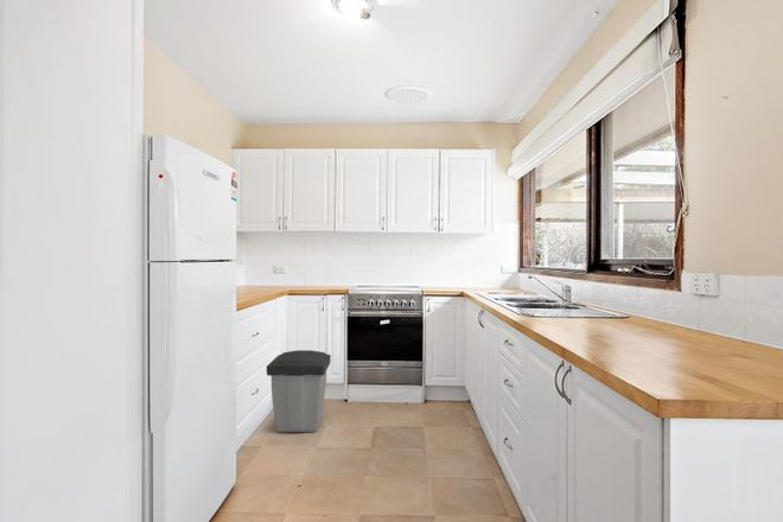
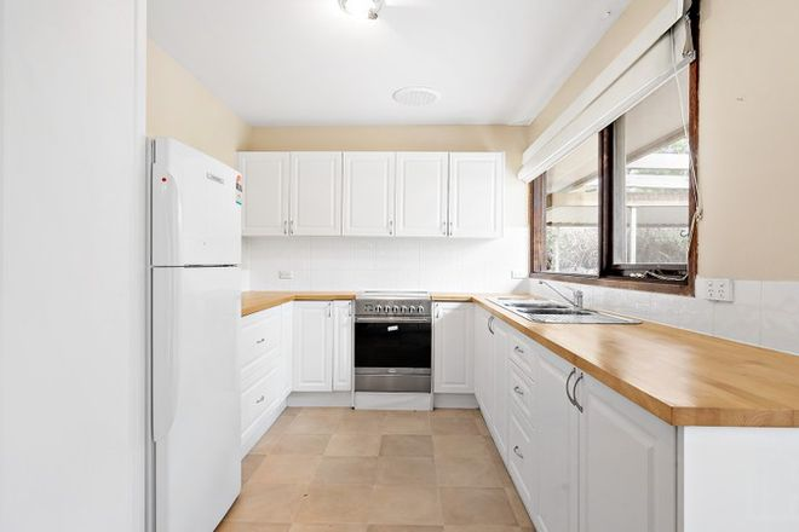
- trash can [266,349,332,433]
